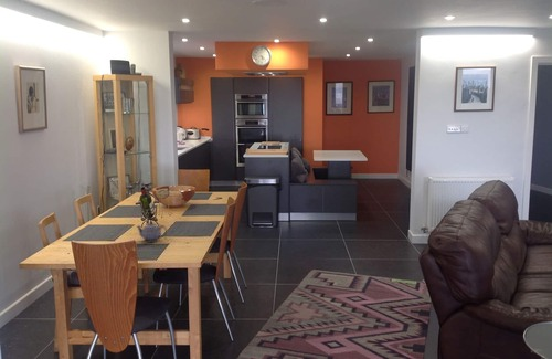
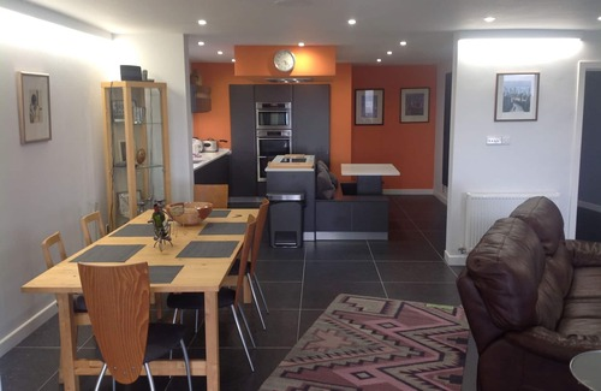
- teapot [136,221,168,243]
